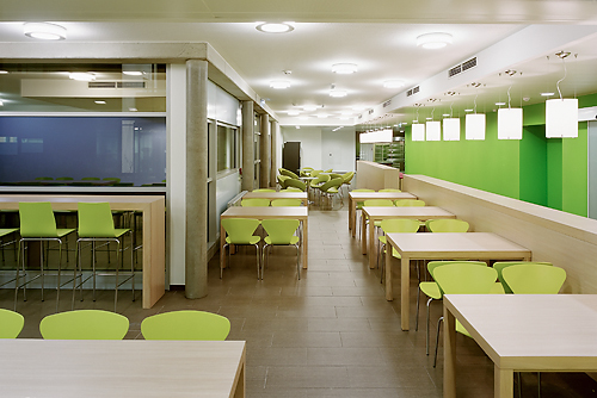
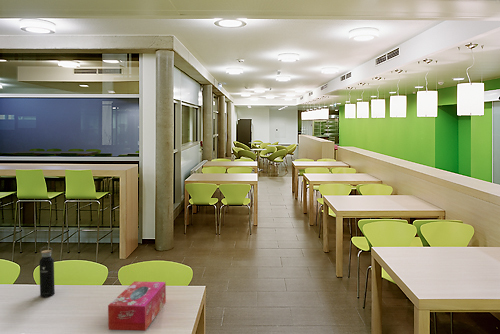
+ water bottle [38,246,56,298]
+ tissue box [107,280,167,332]
